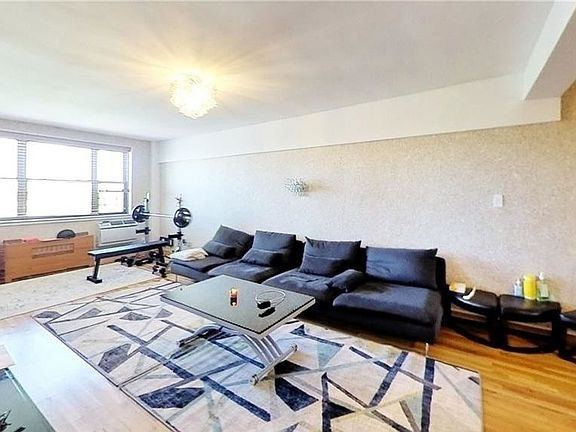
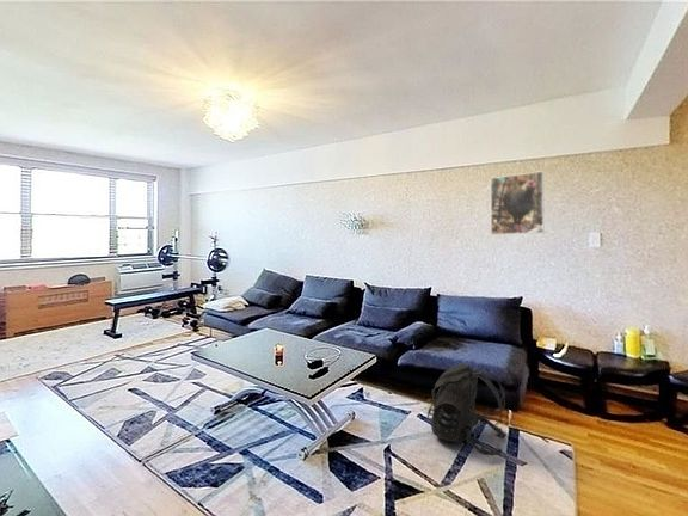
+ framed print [490,171,545,236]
+ backpack [426,362,508,456]
